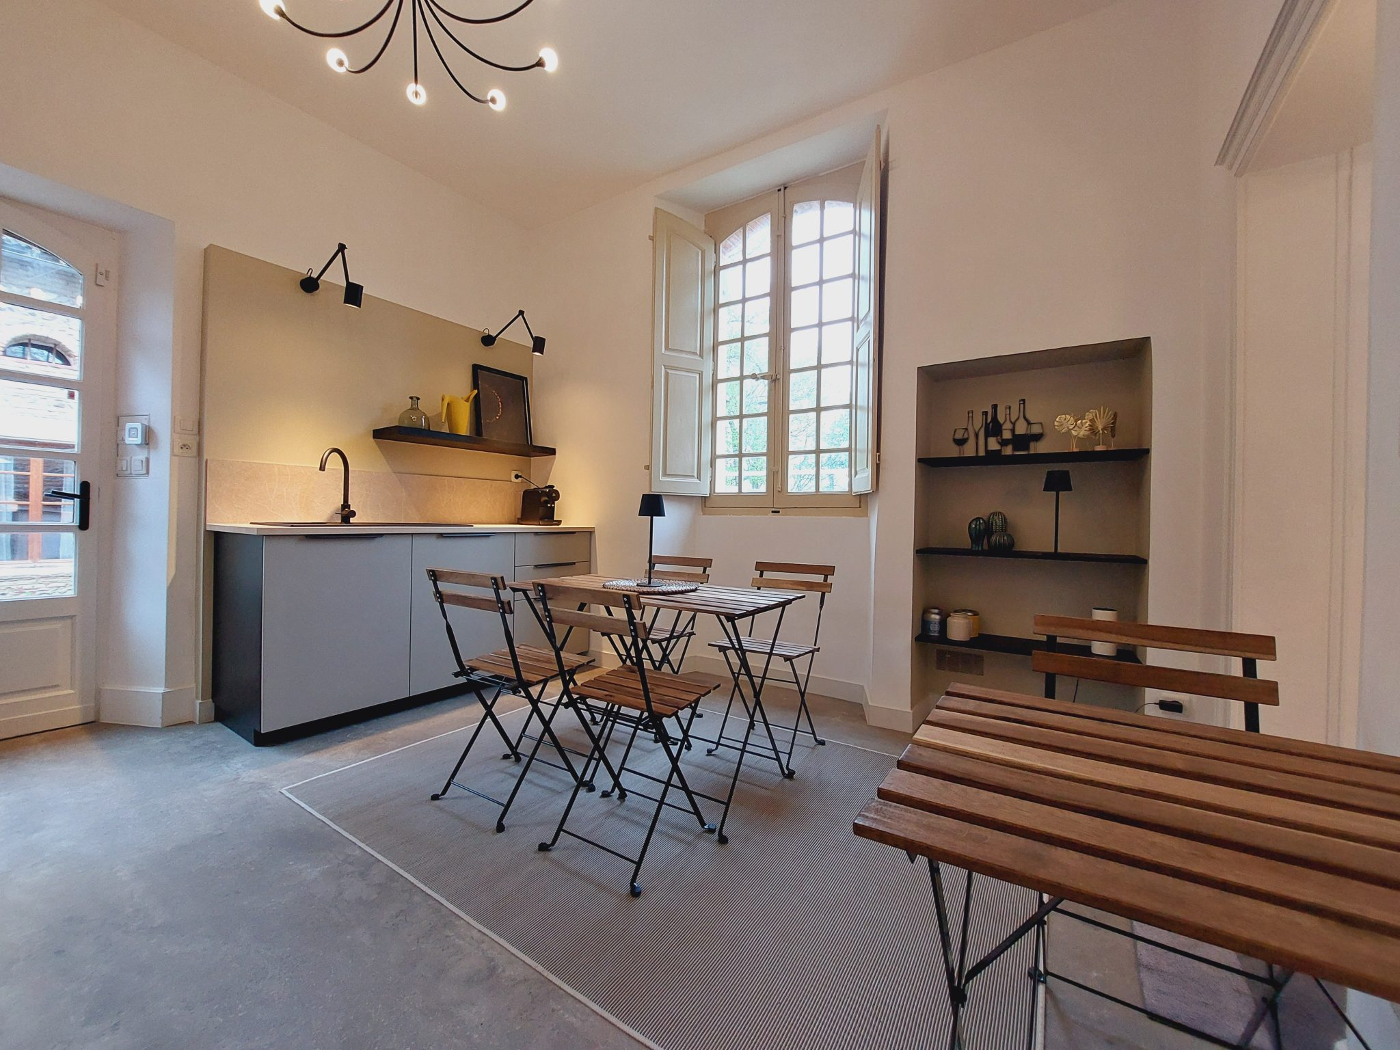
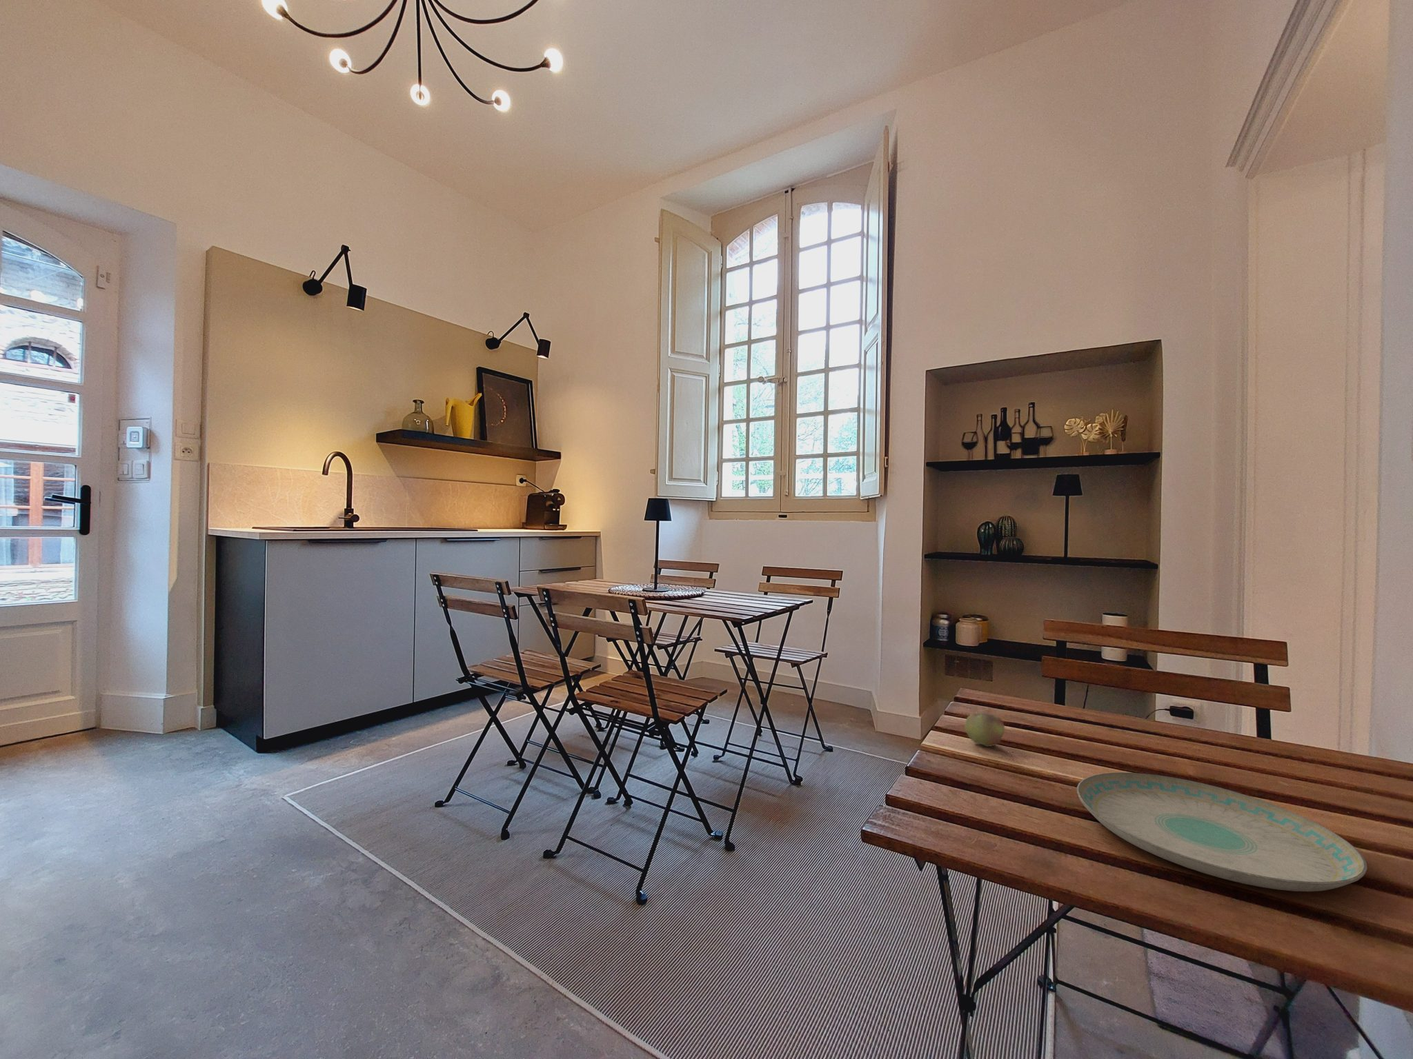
+ plate [1076,772,1367,892]
+ apple [964,713,1006,748]
